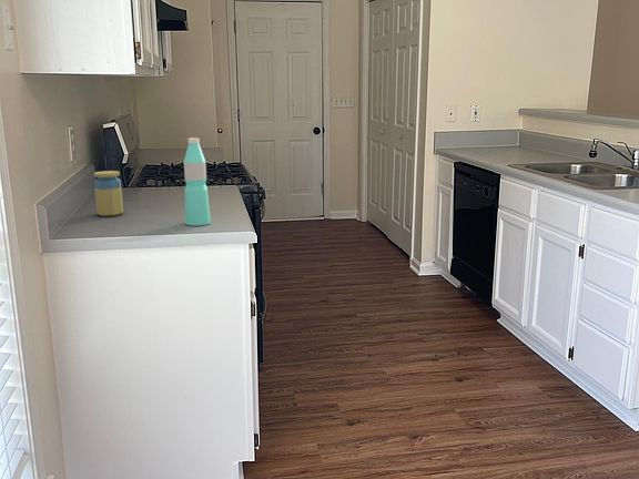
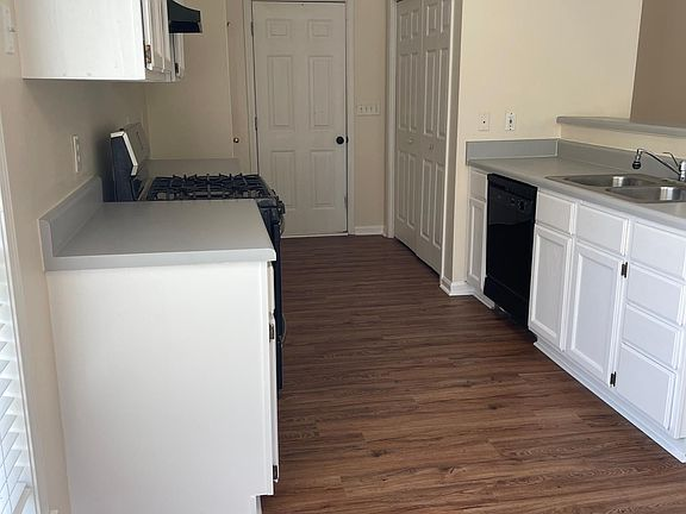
- jar [93,170,124,217]
- water bottle [183,136,212,226]
